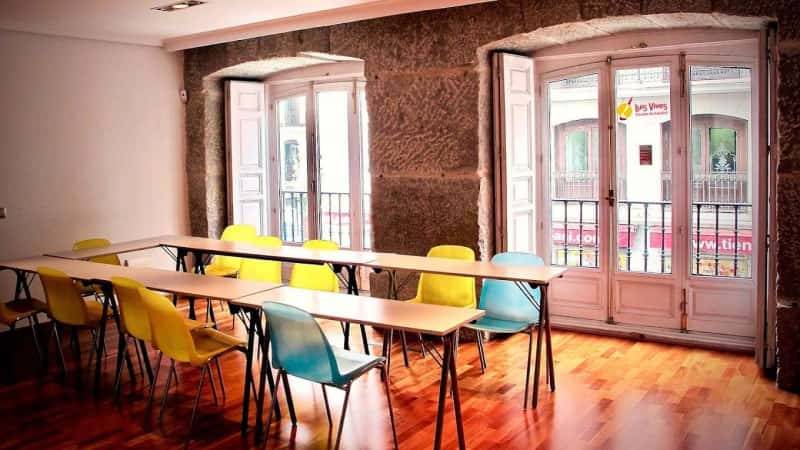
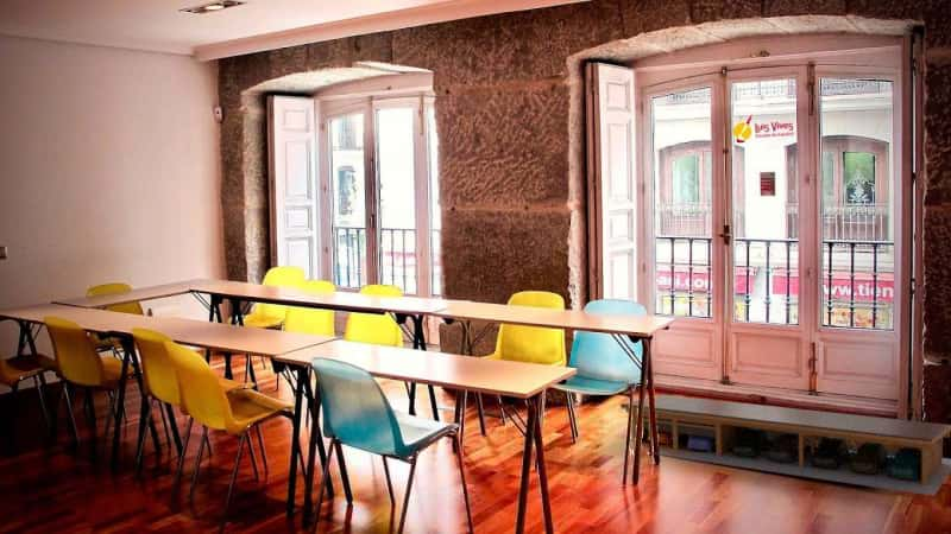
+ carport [619,394,951,497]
